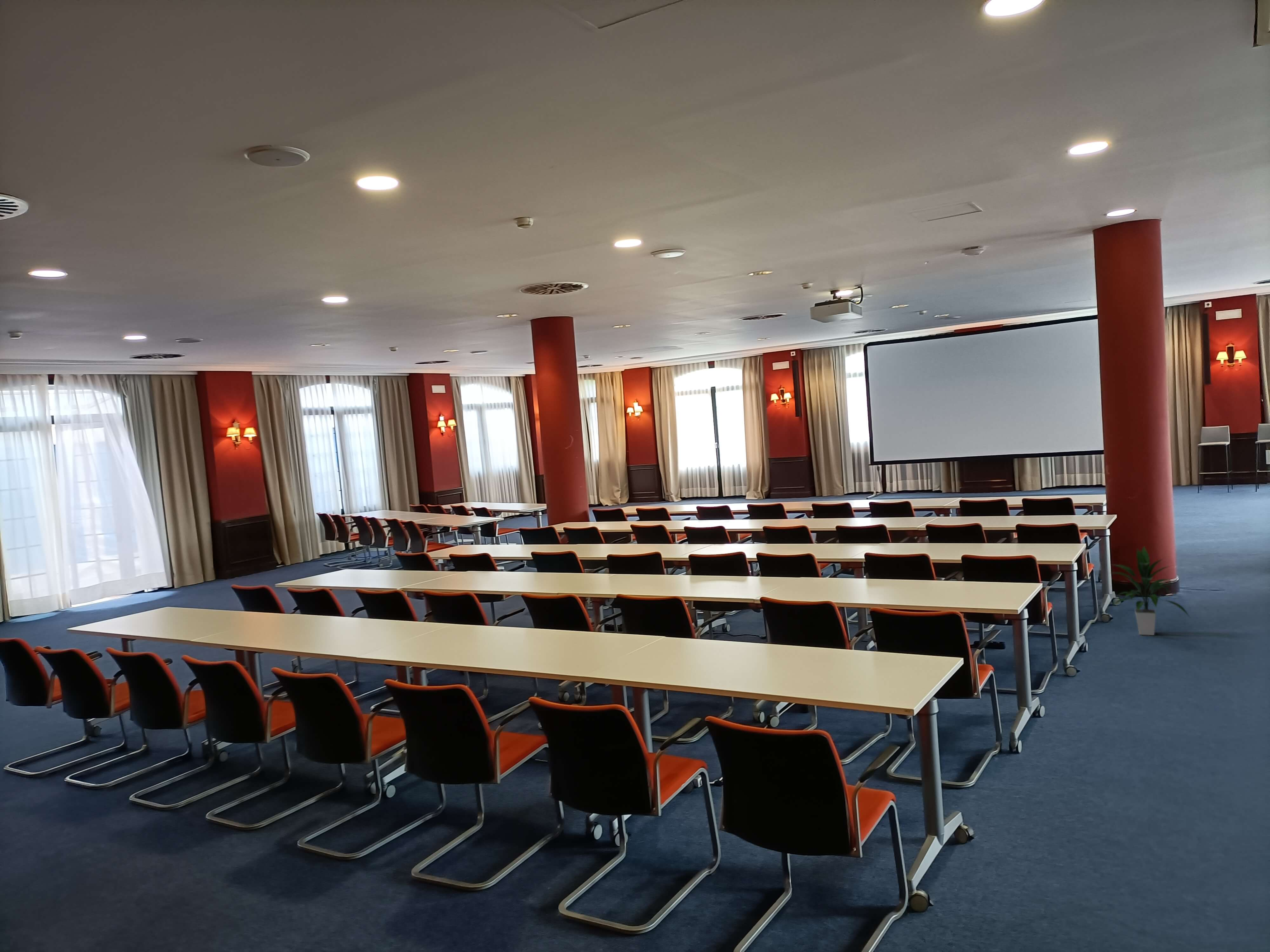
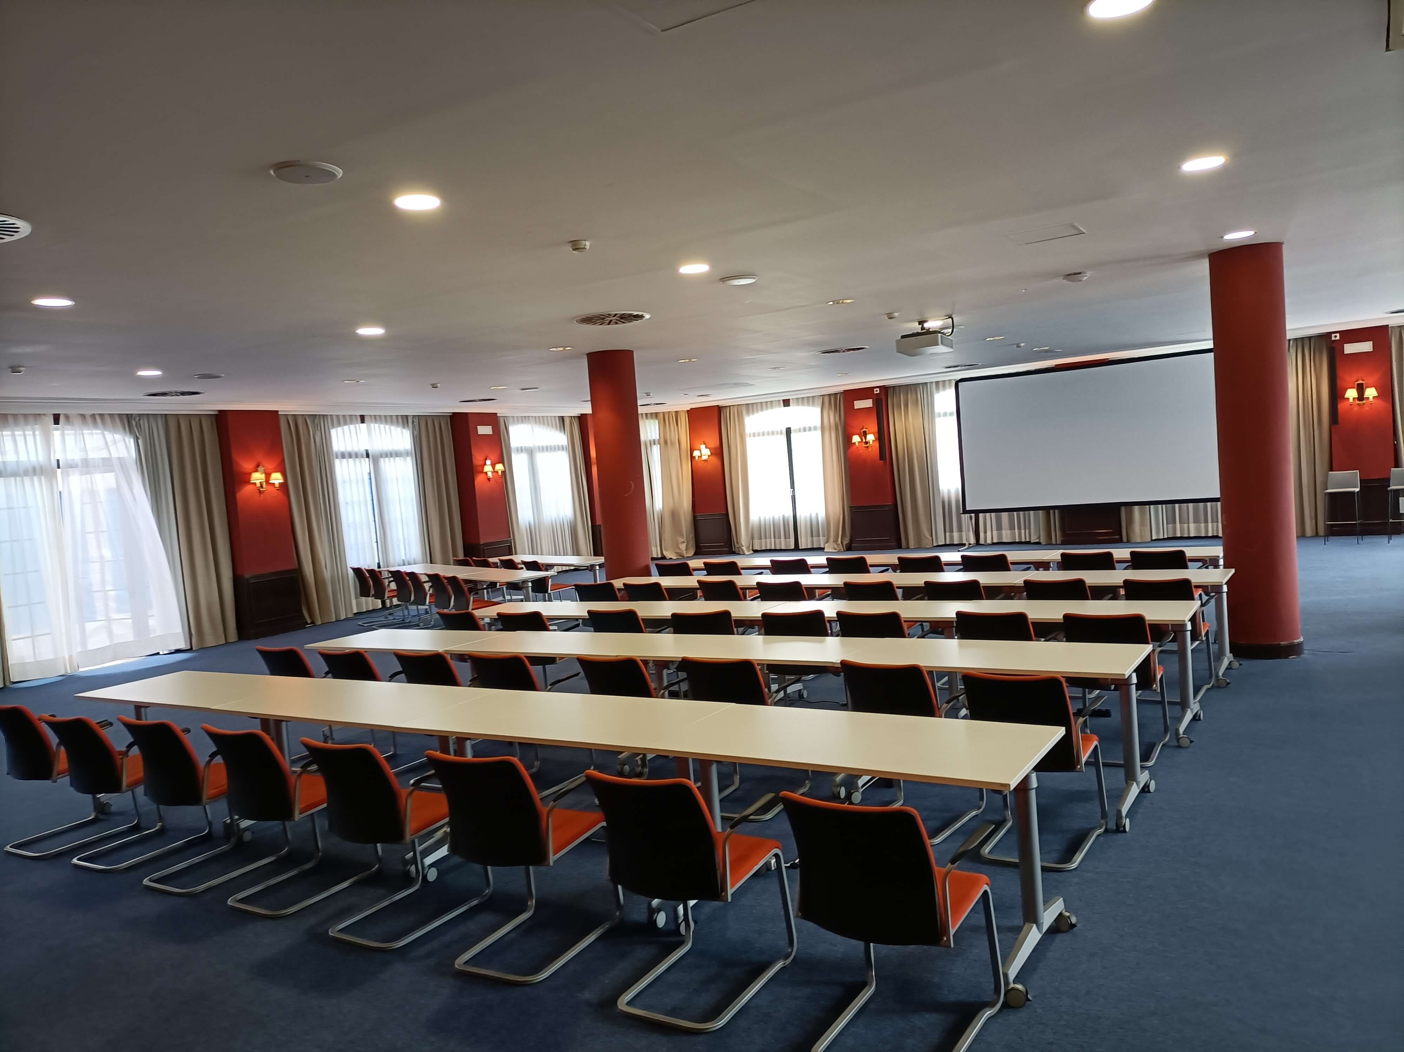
- indoor plant [1108,546,1191,636]
